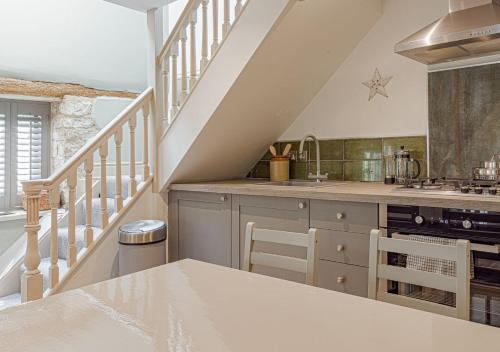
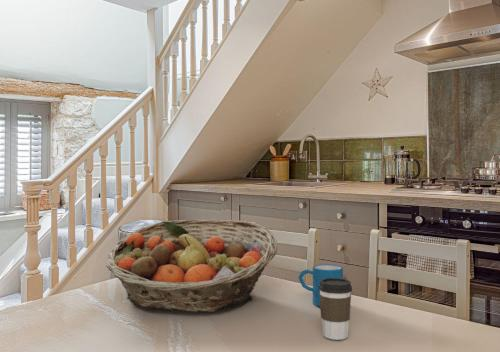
+ coffee cup [318,278,353,341]
+ fruit basket [105,219,278,313]
+ mug [297,263,344,307]
